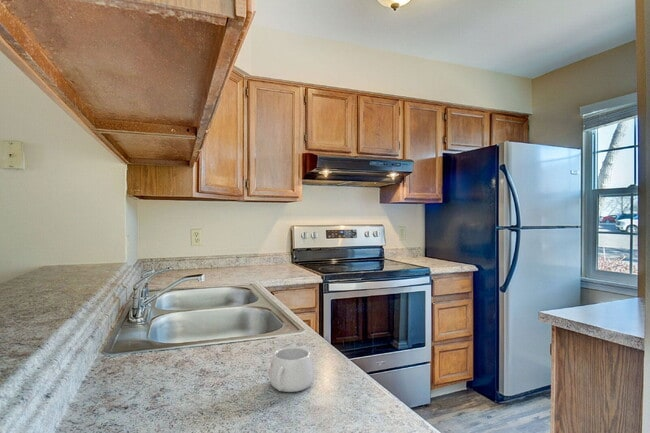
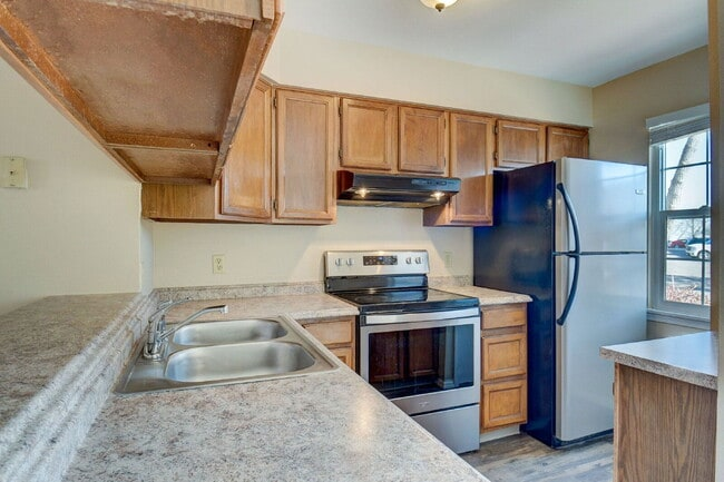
- mug [269,346,315,393]
